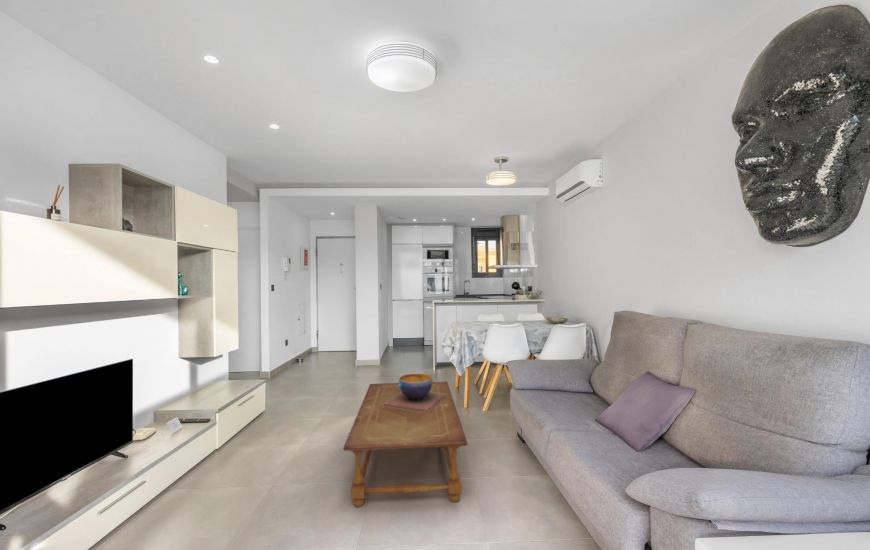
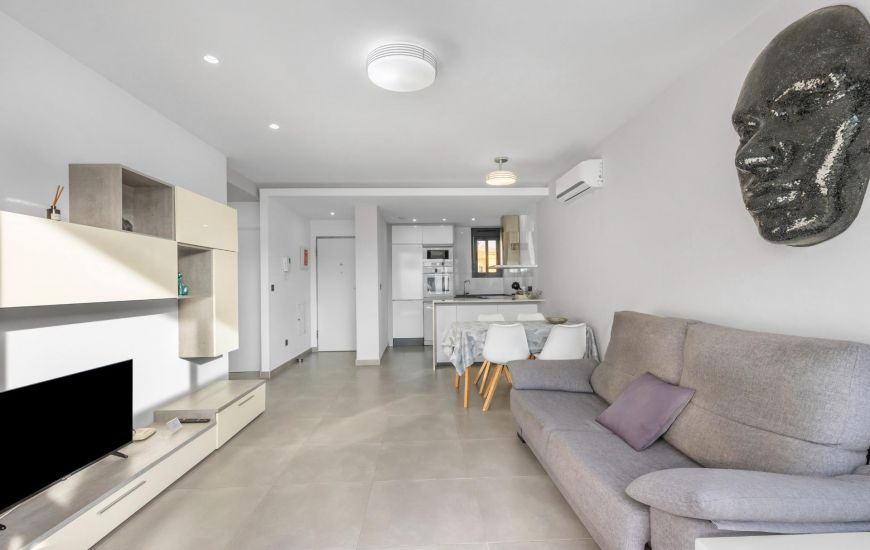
- decorative bowl [383,373,446,413]
- coffee table [342,381,468,508]
